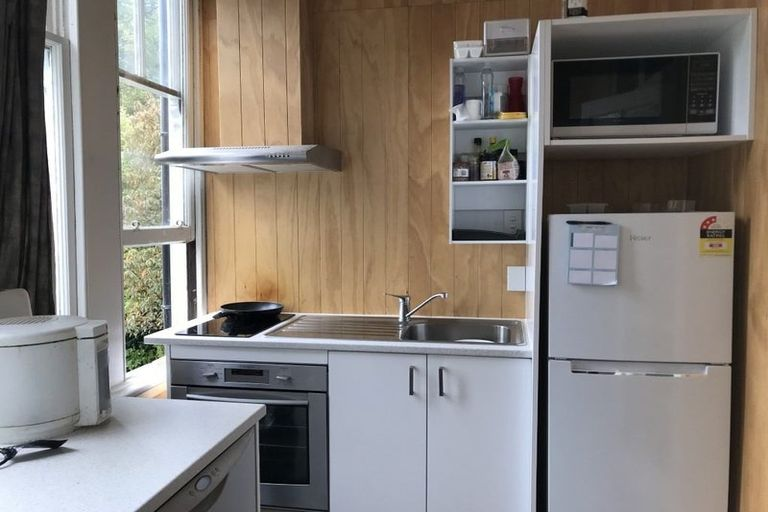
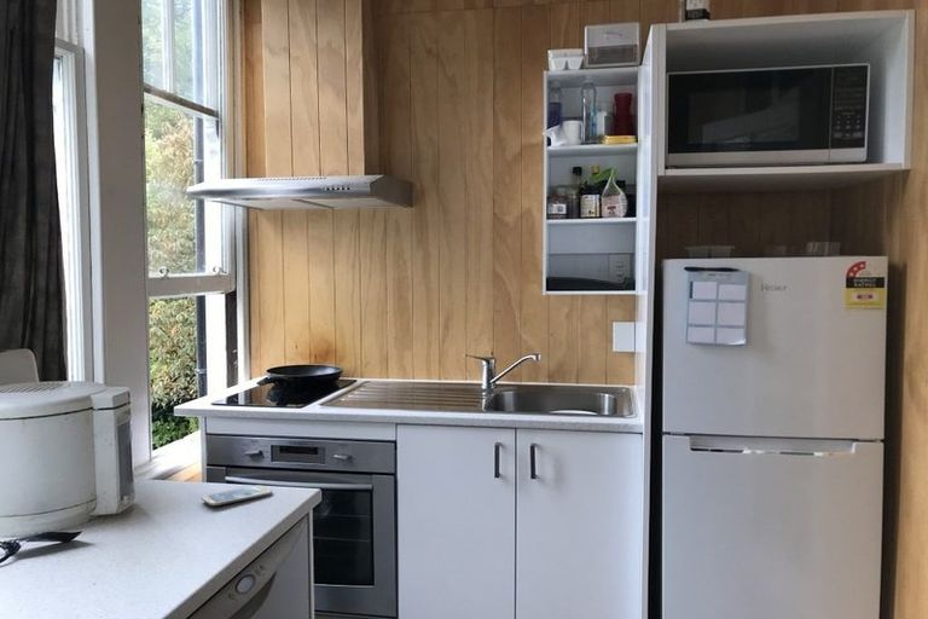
+ smartphone [201,484,273,507]
